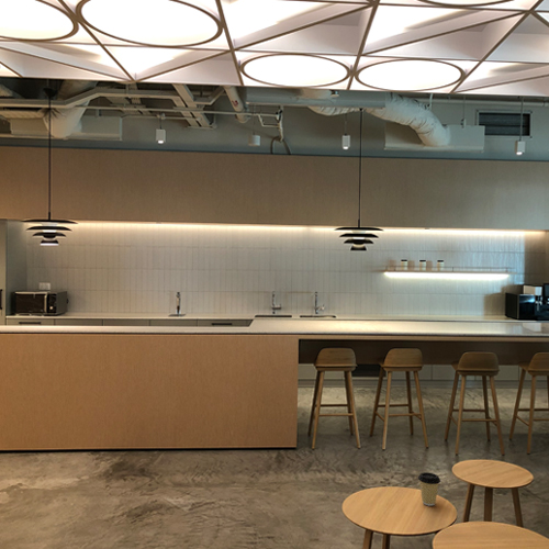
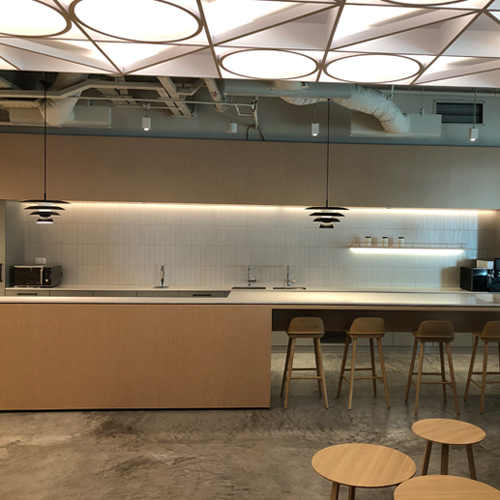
- coffee cup [417,471,441,507]
